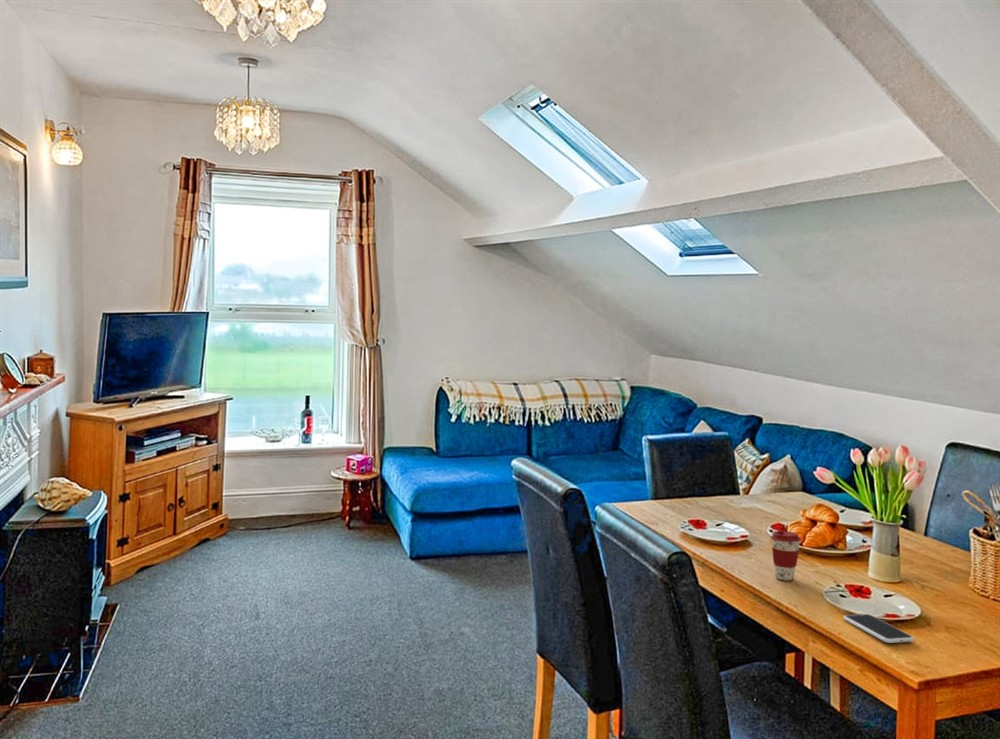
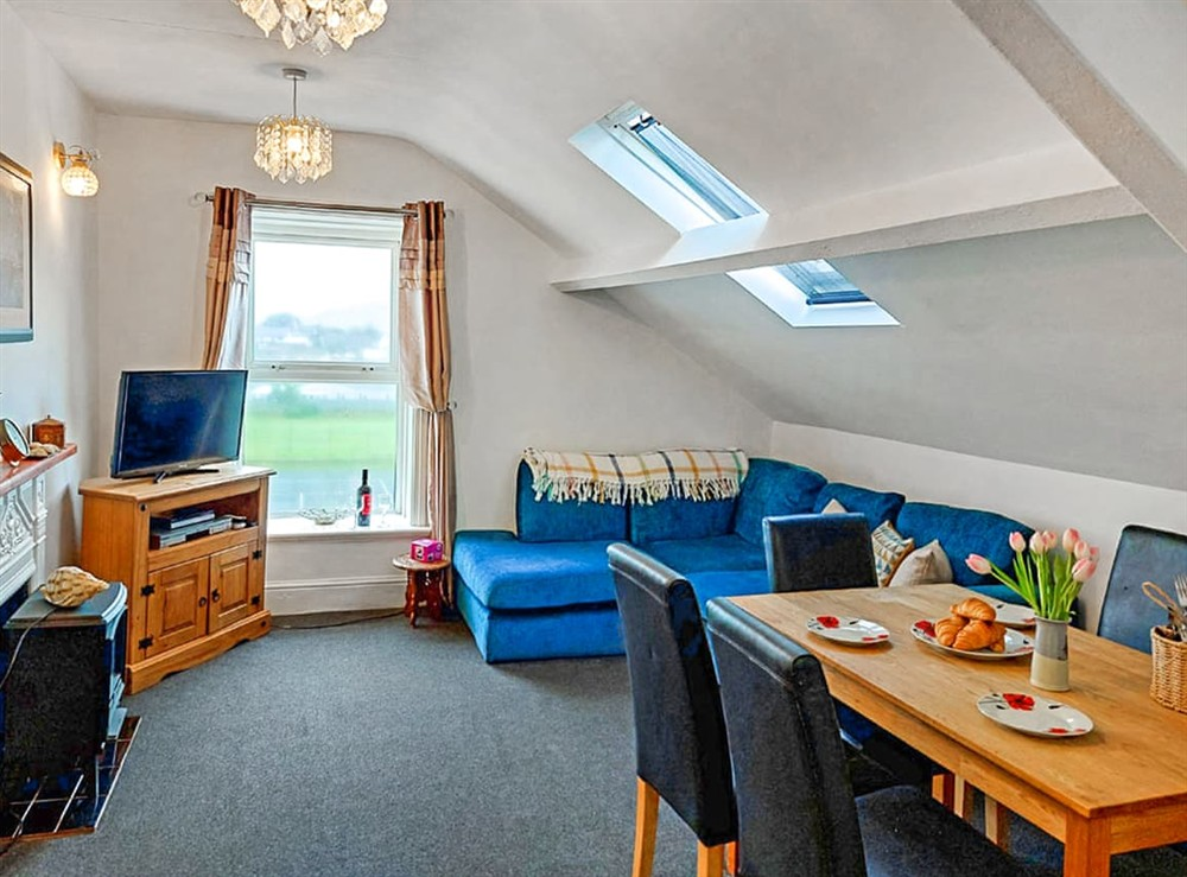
- smartphone [843,613,915,644]
- coffee cup [770,530,802,581]
